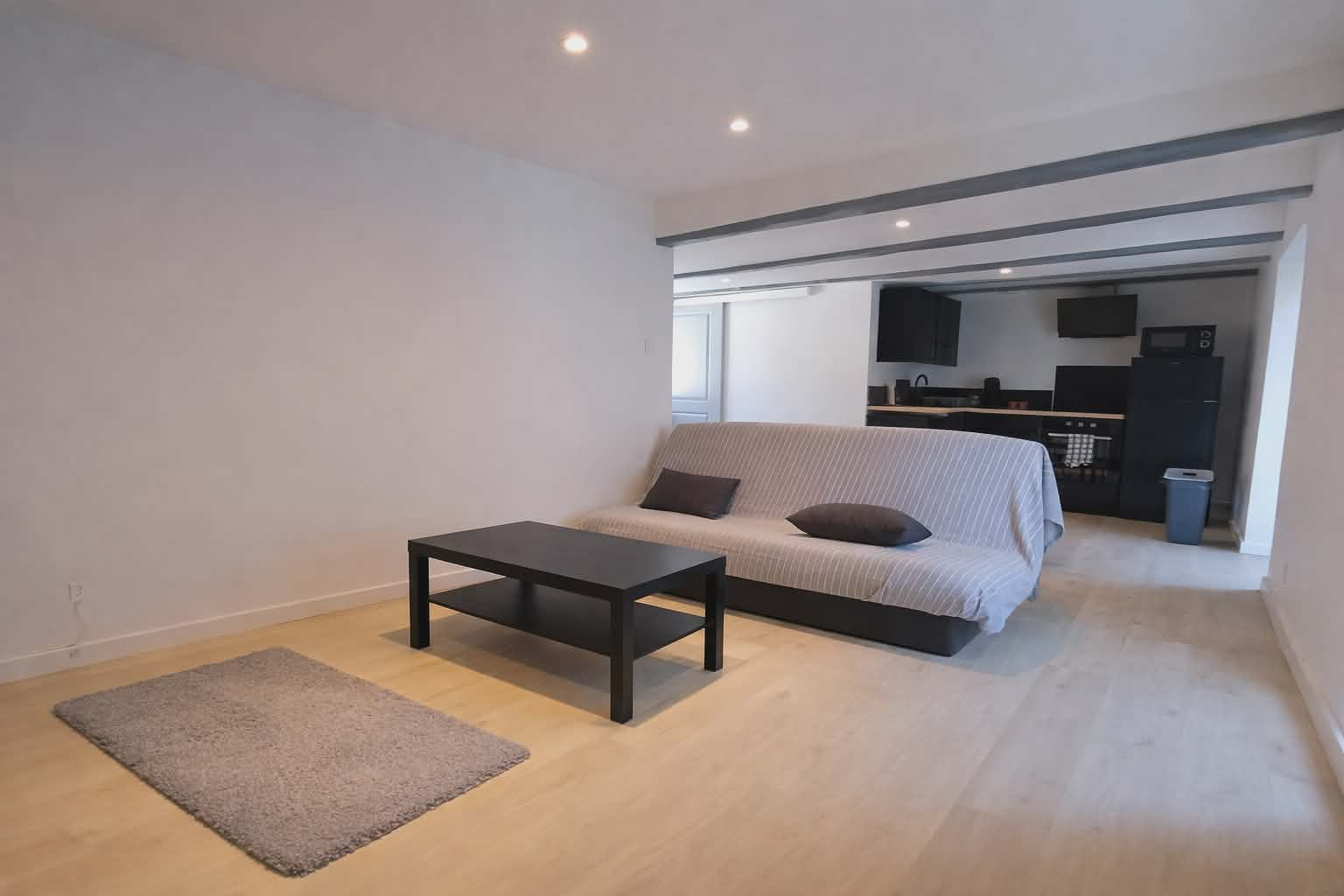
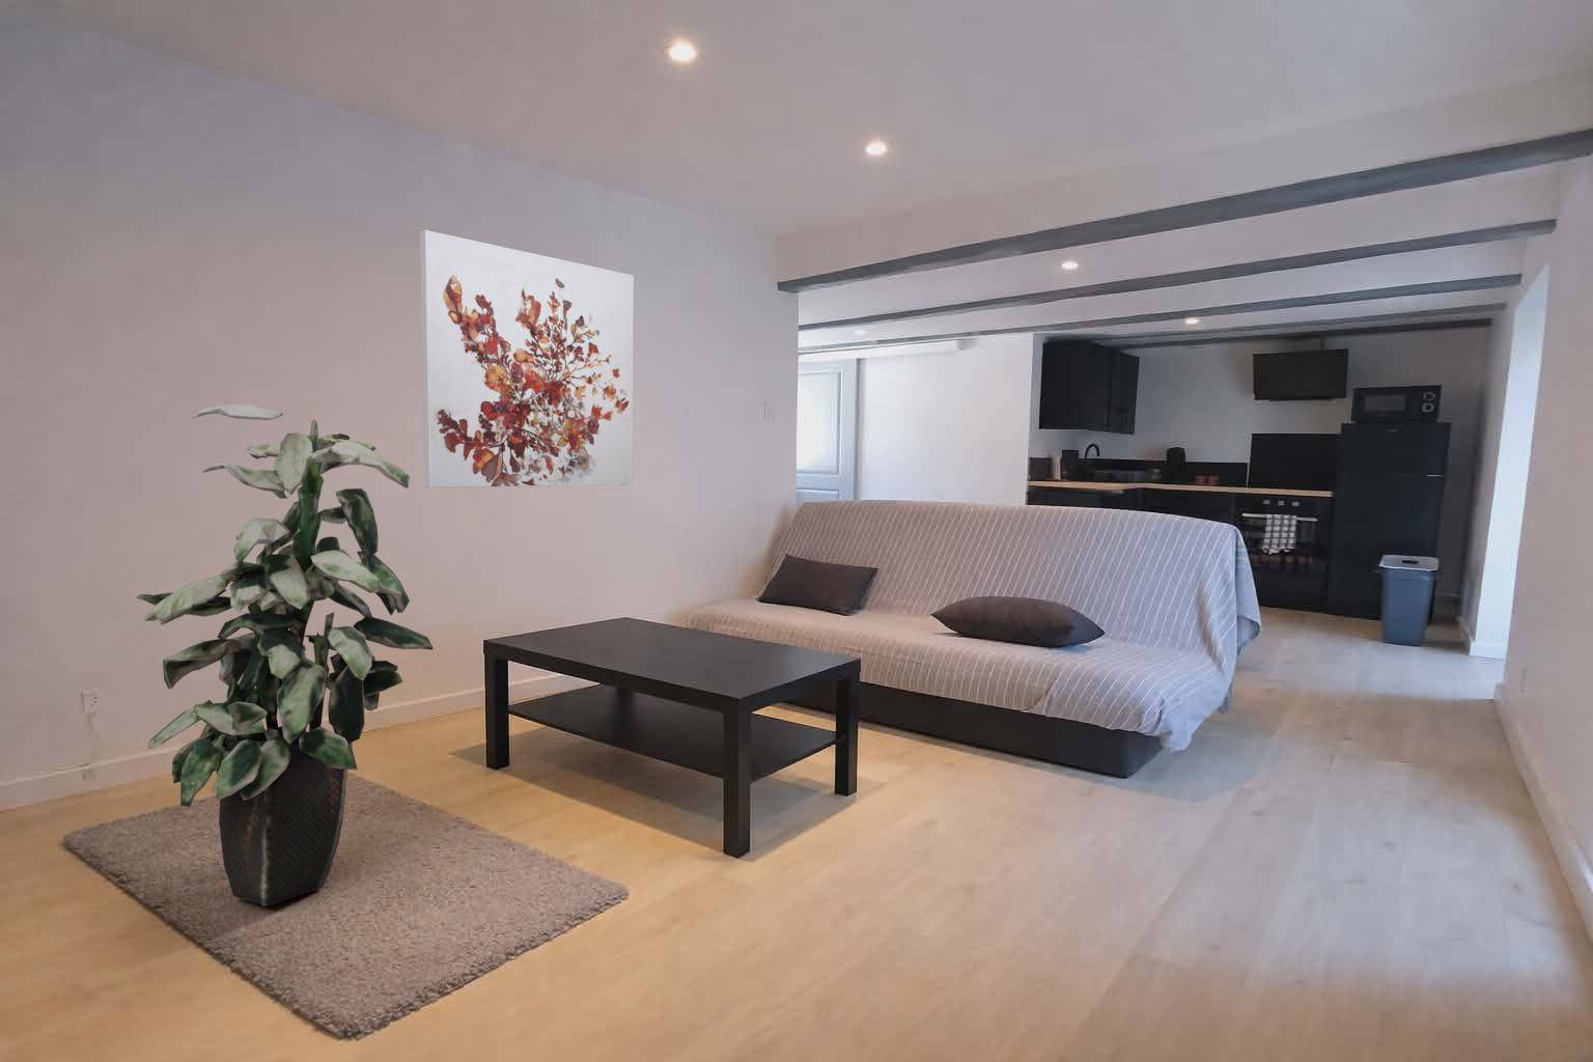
+ indoor plant [135,403,435,908]
+ wall art [418,229,634,488]
